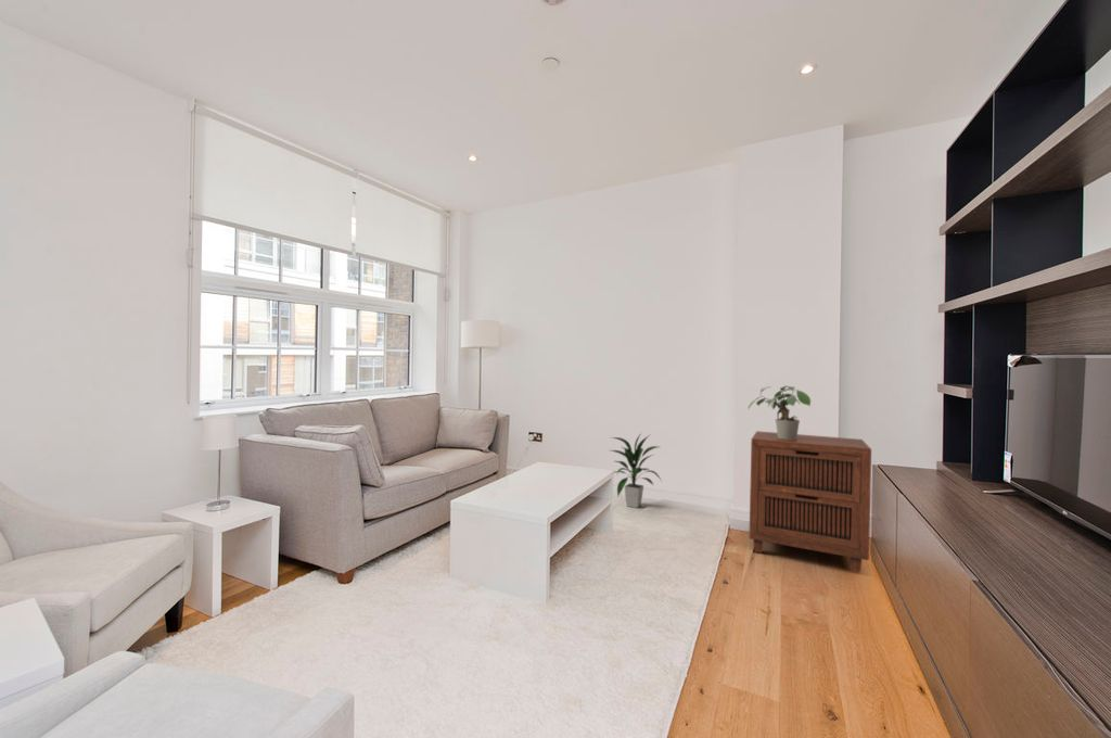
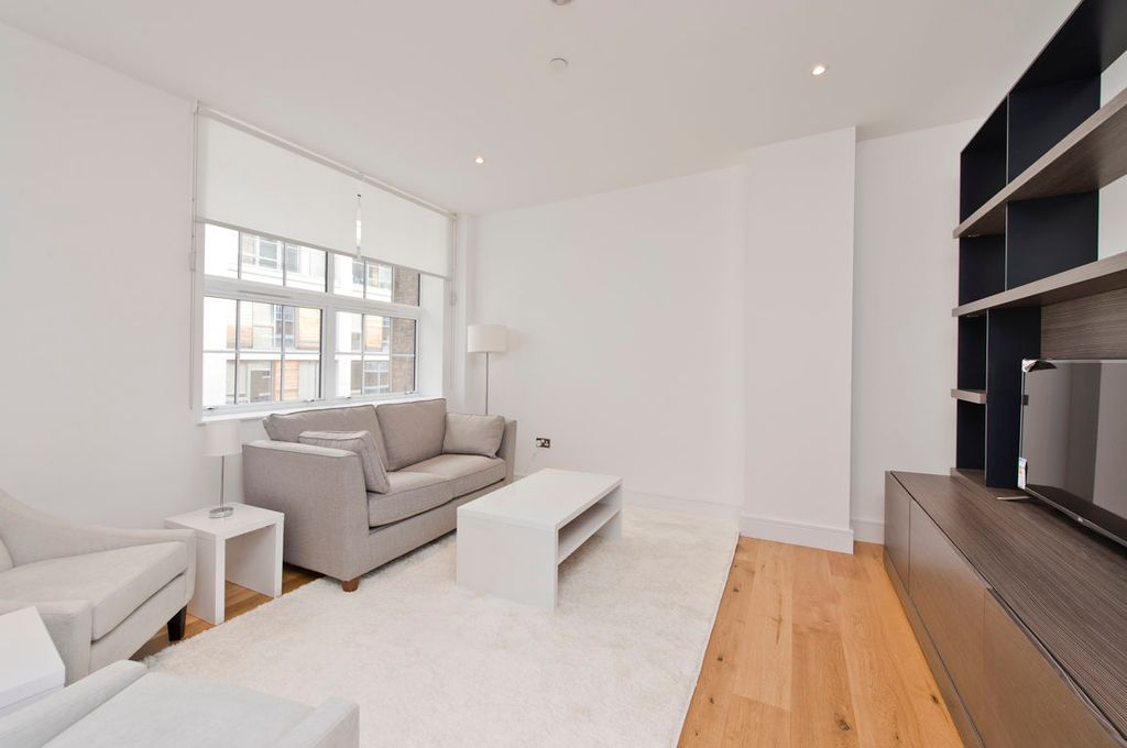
- cabinet [748,430,872,573]
- potted plant [748,384,812,440]
- indoor plant [610,432,664,509]
